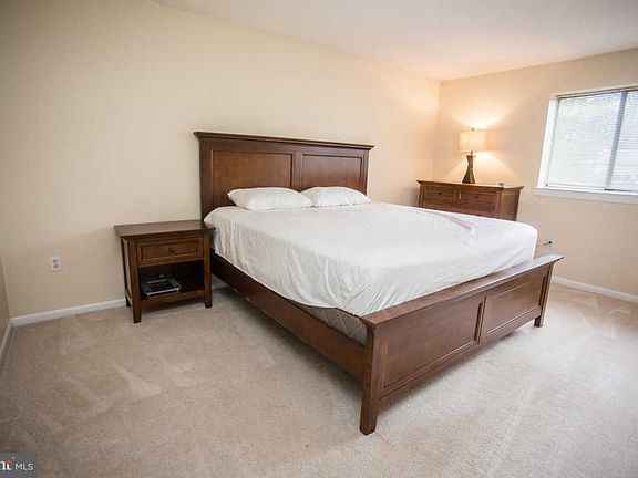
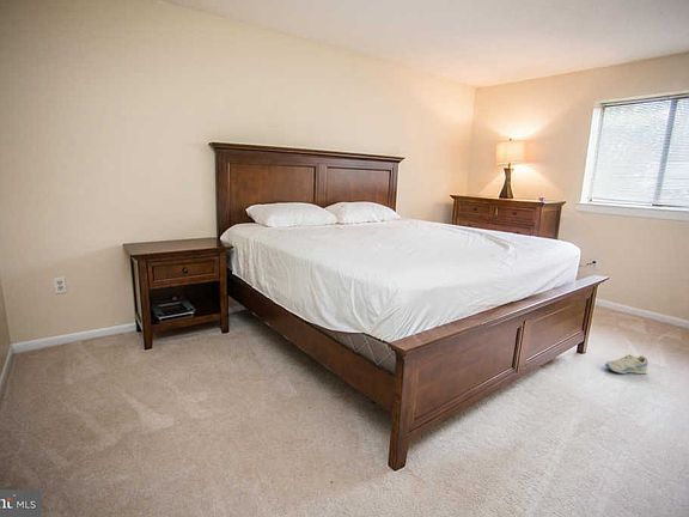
+ sneaker [604,353,650,375]
